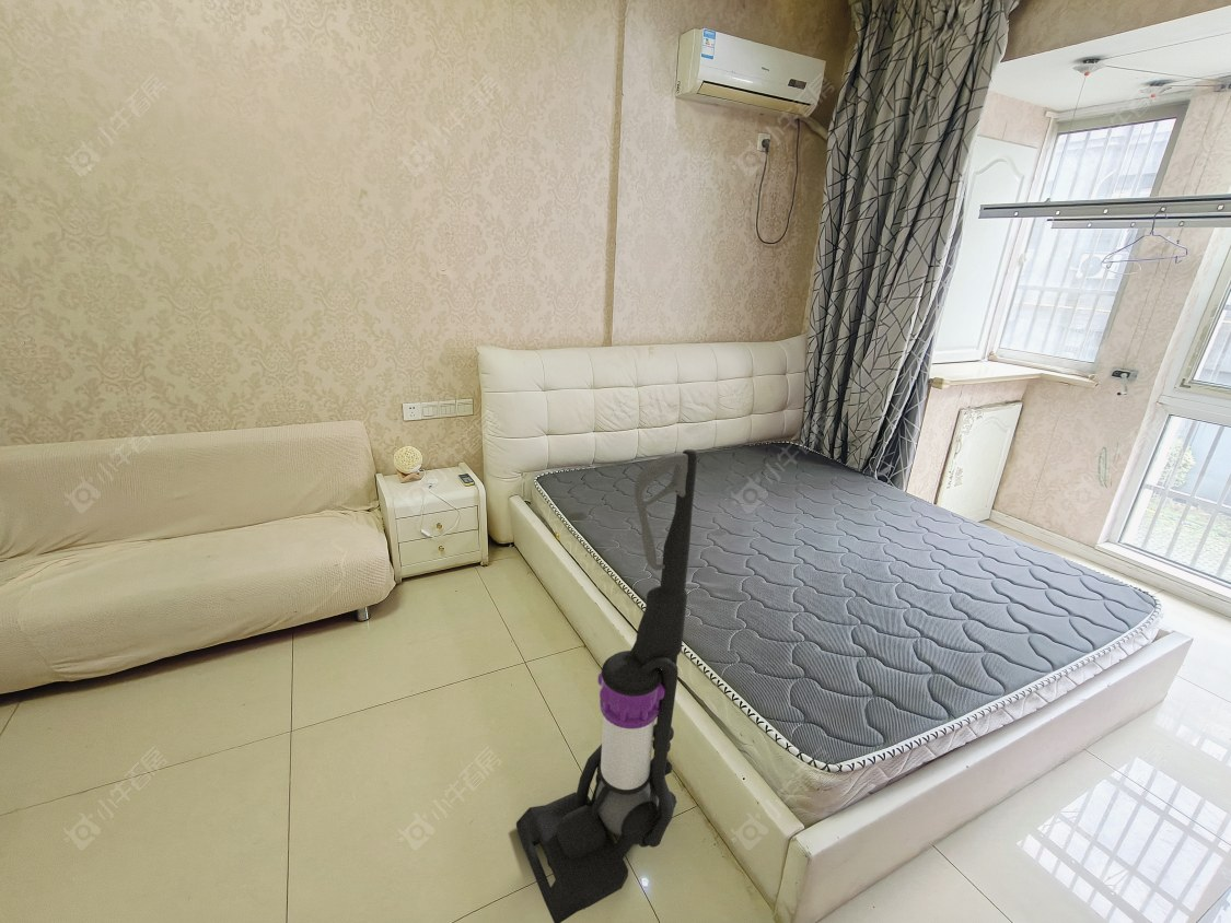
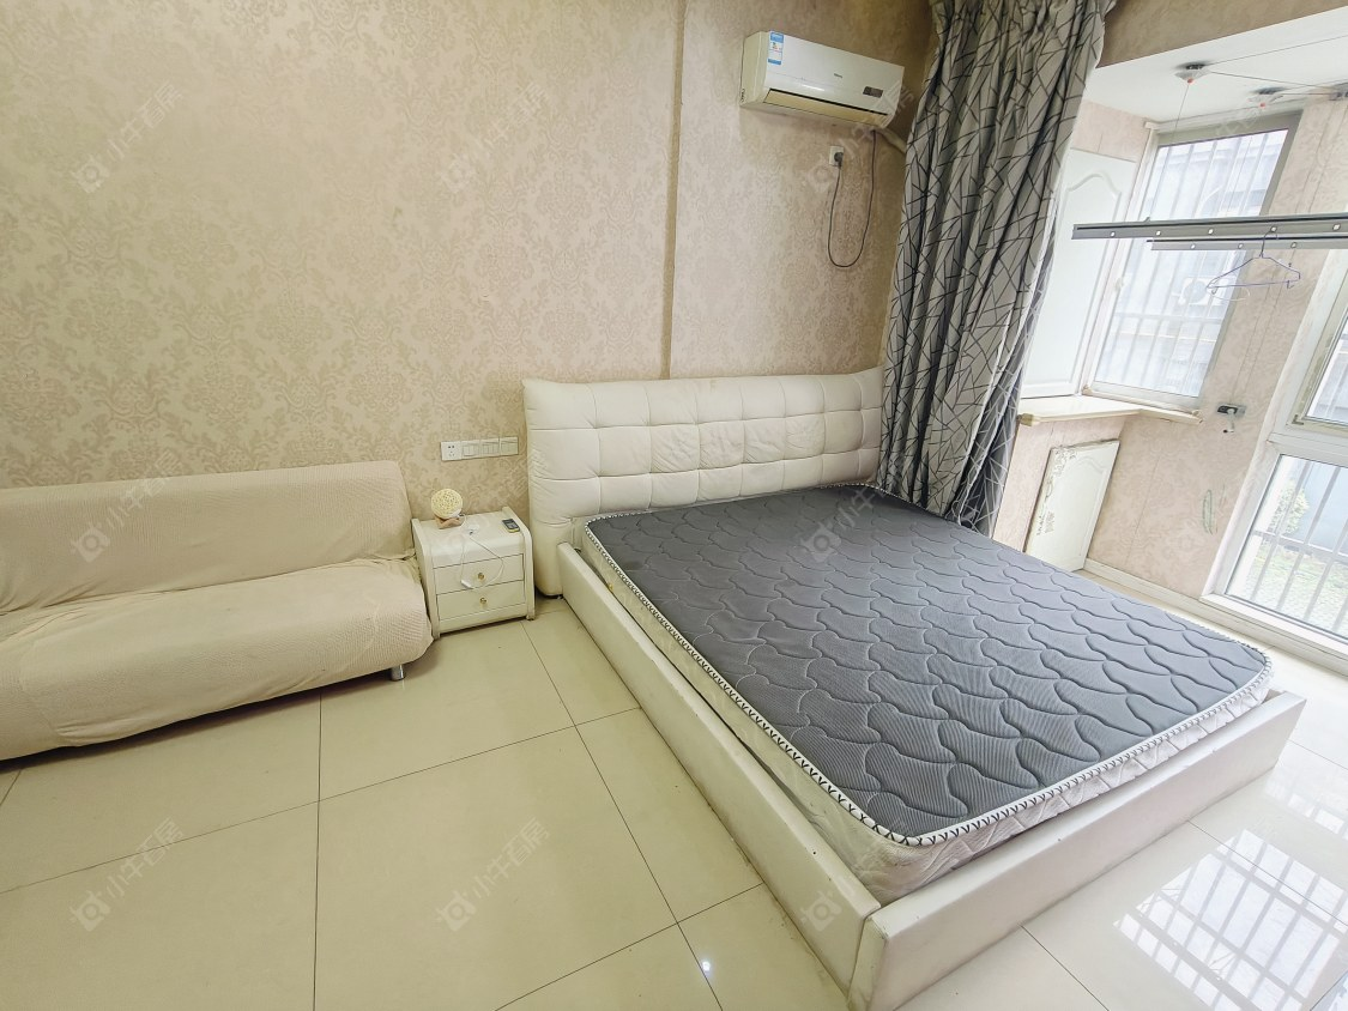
- vacuum cleaner [515,448,699,923]
